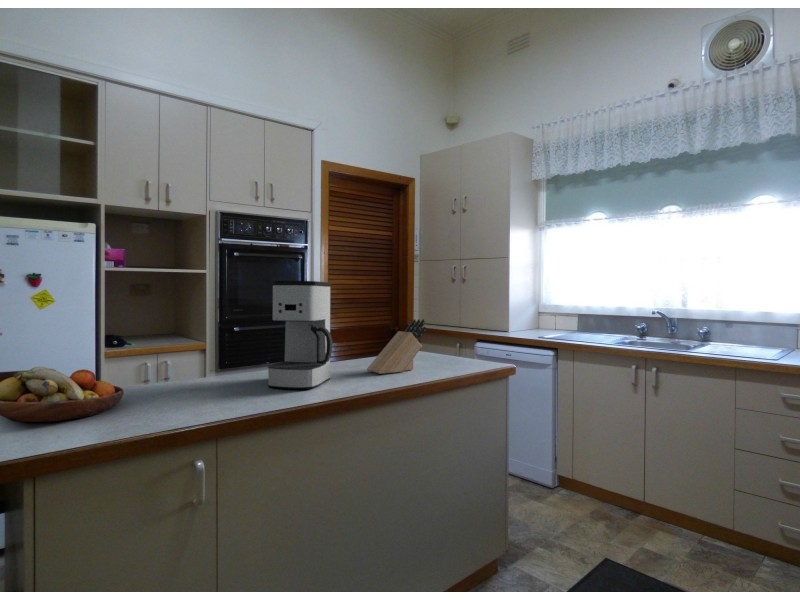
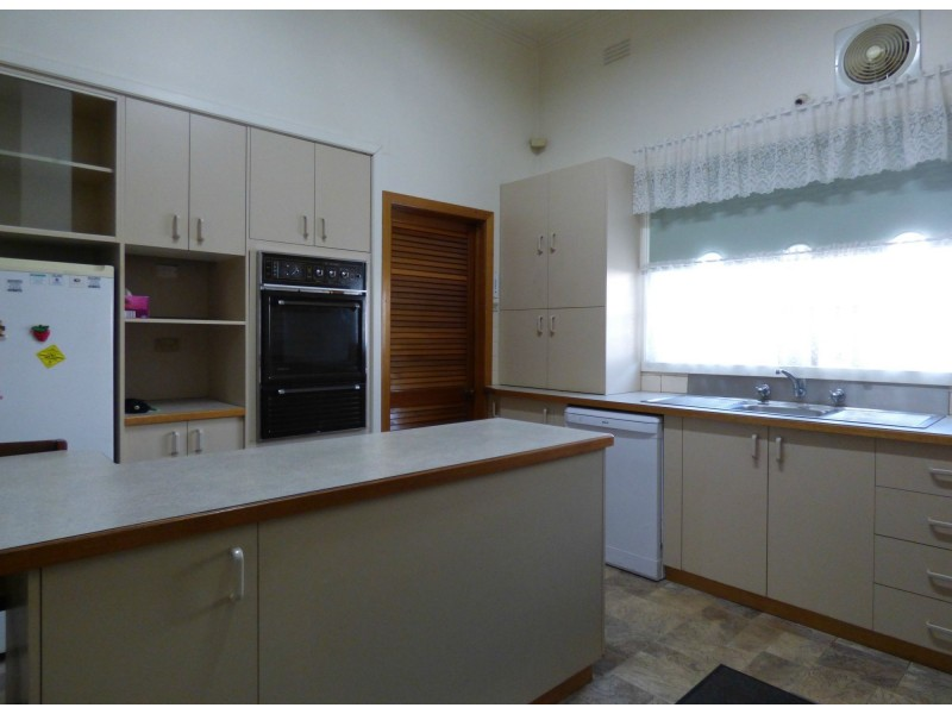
- knife block [366,318,427,375]
- coffee maker [267,280,333,390]
- fruit bowl [0,366,125,423]
